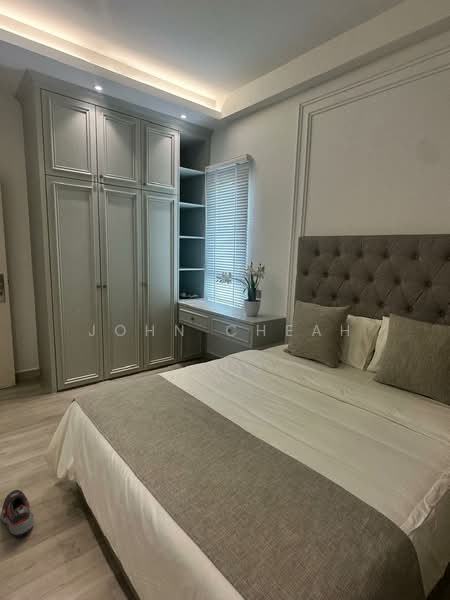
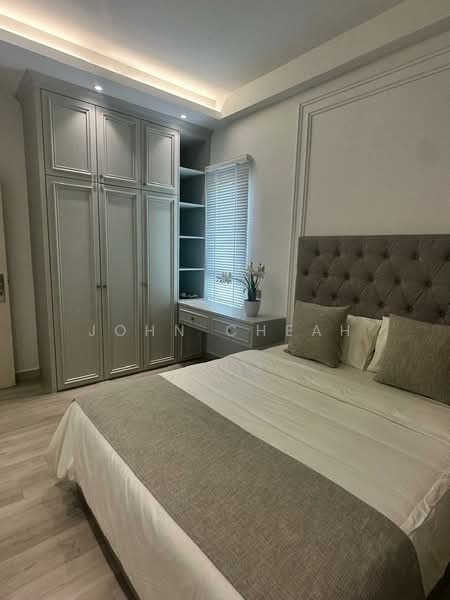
- shoe [0,489,35,538]
